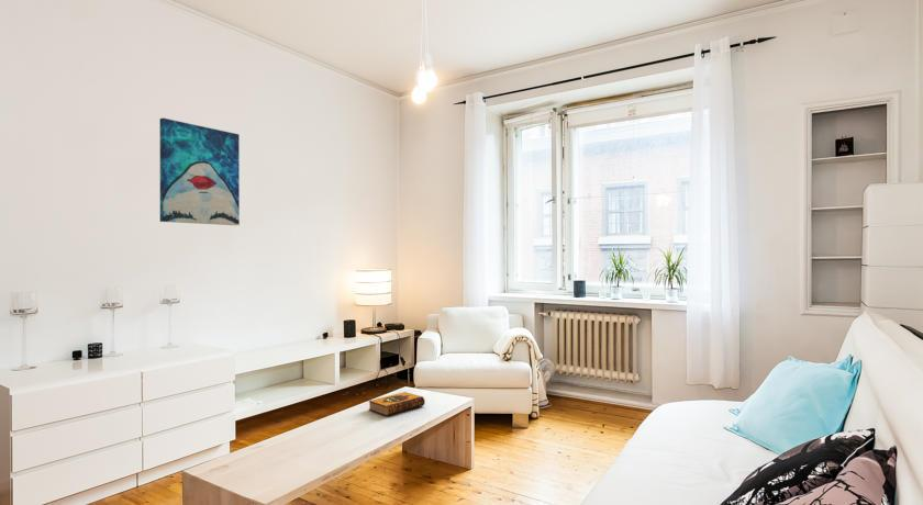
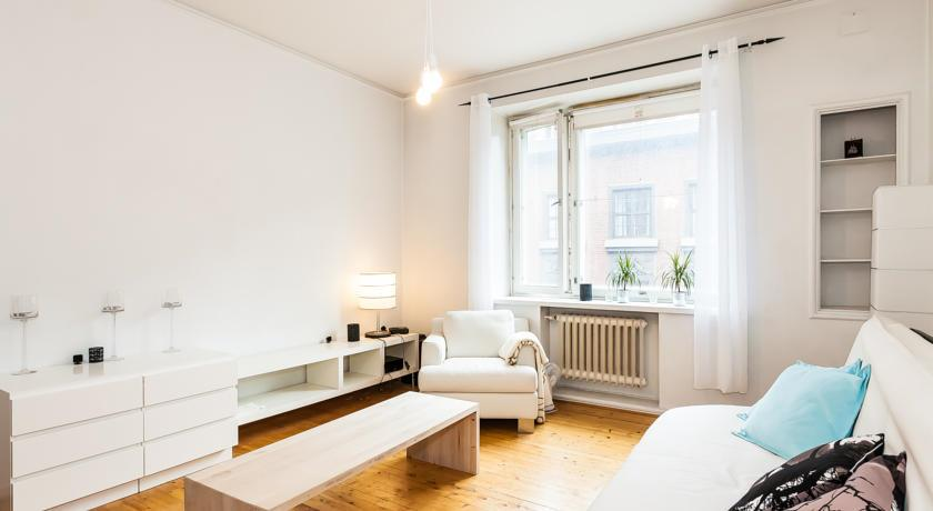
- hardback book [368,391,426,417]
- wall art [158,116,241,226]
